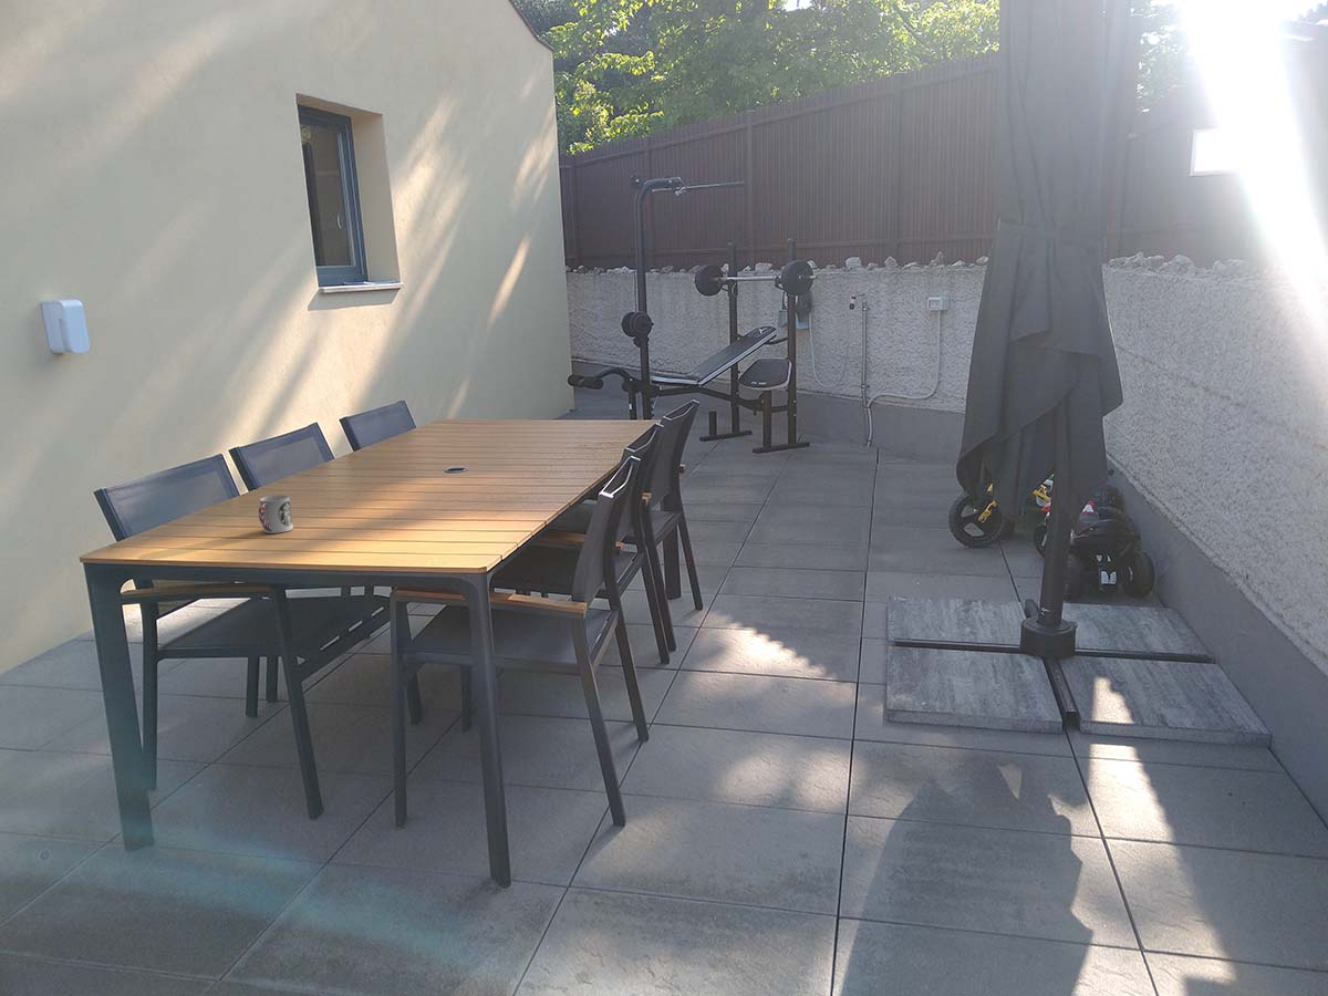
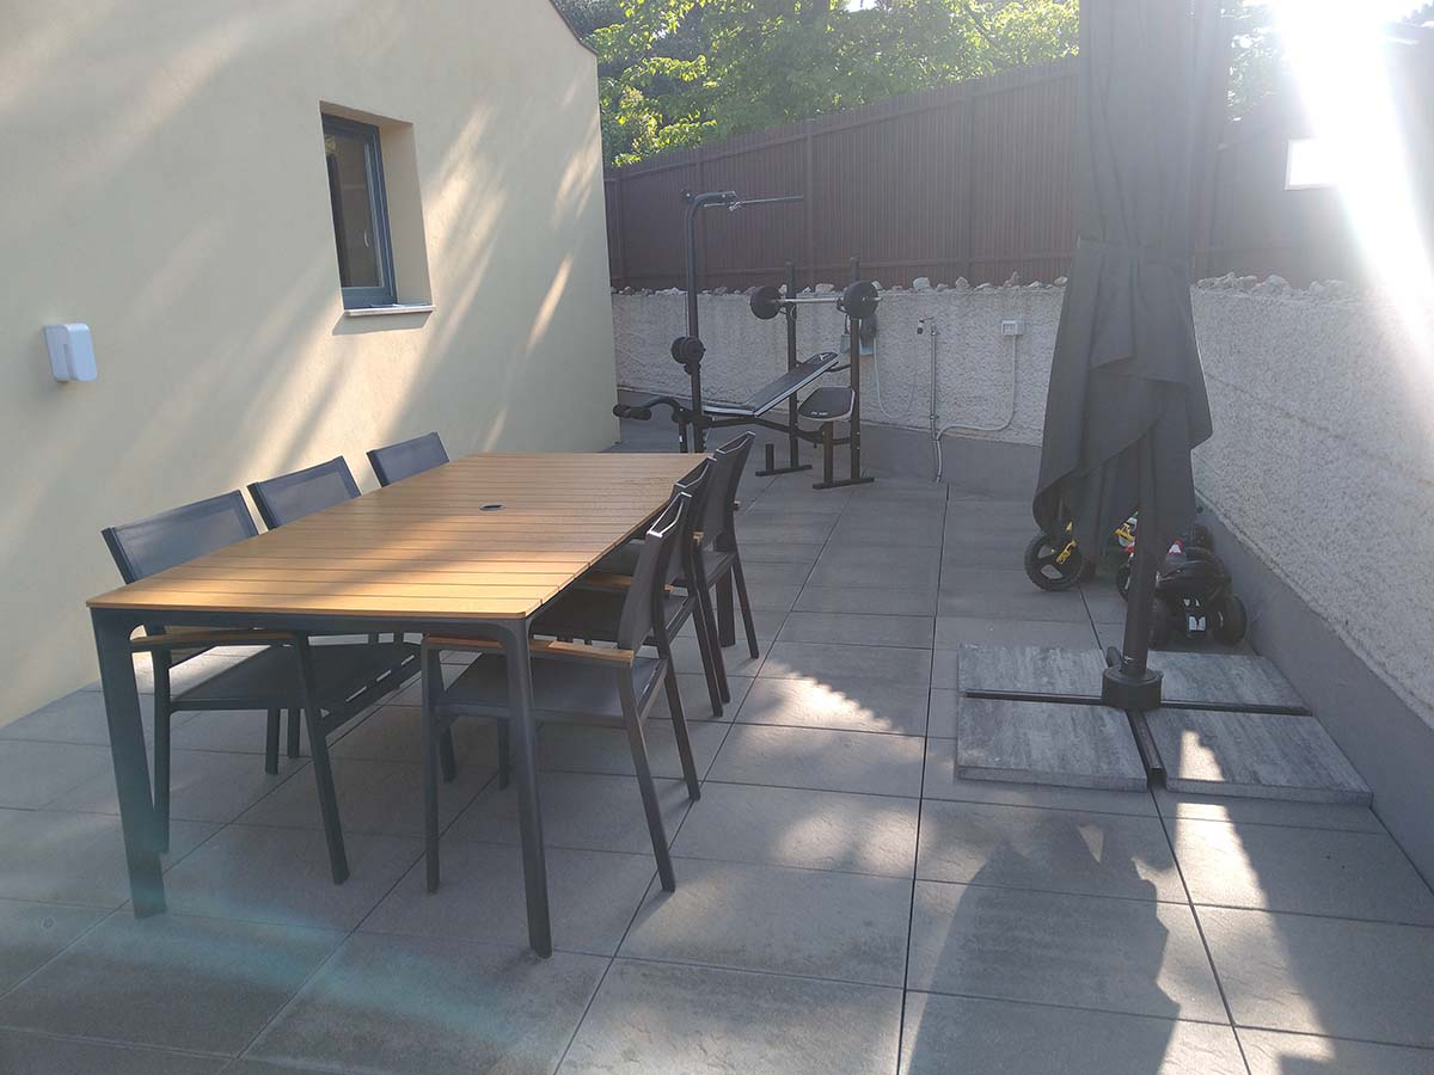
- cup [258,494,294,535]
